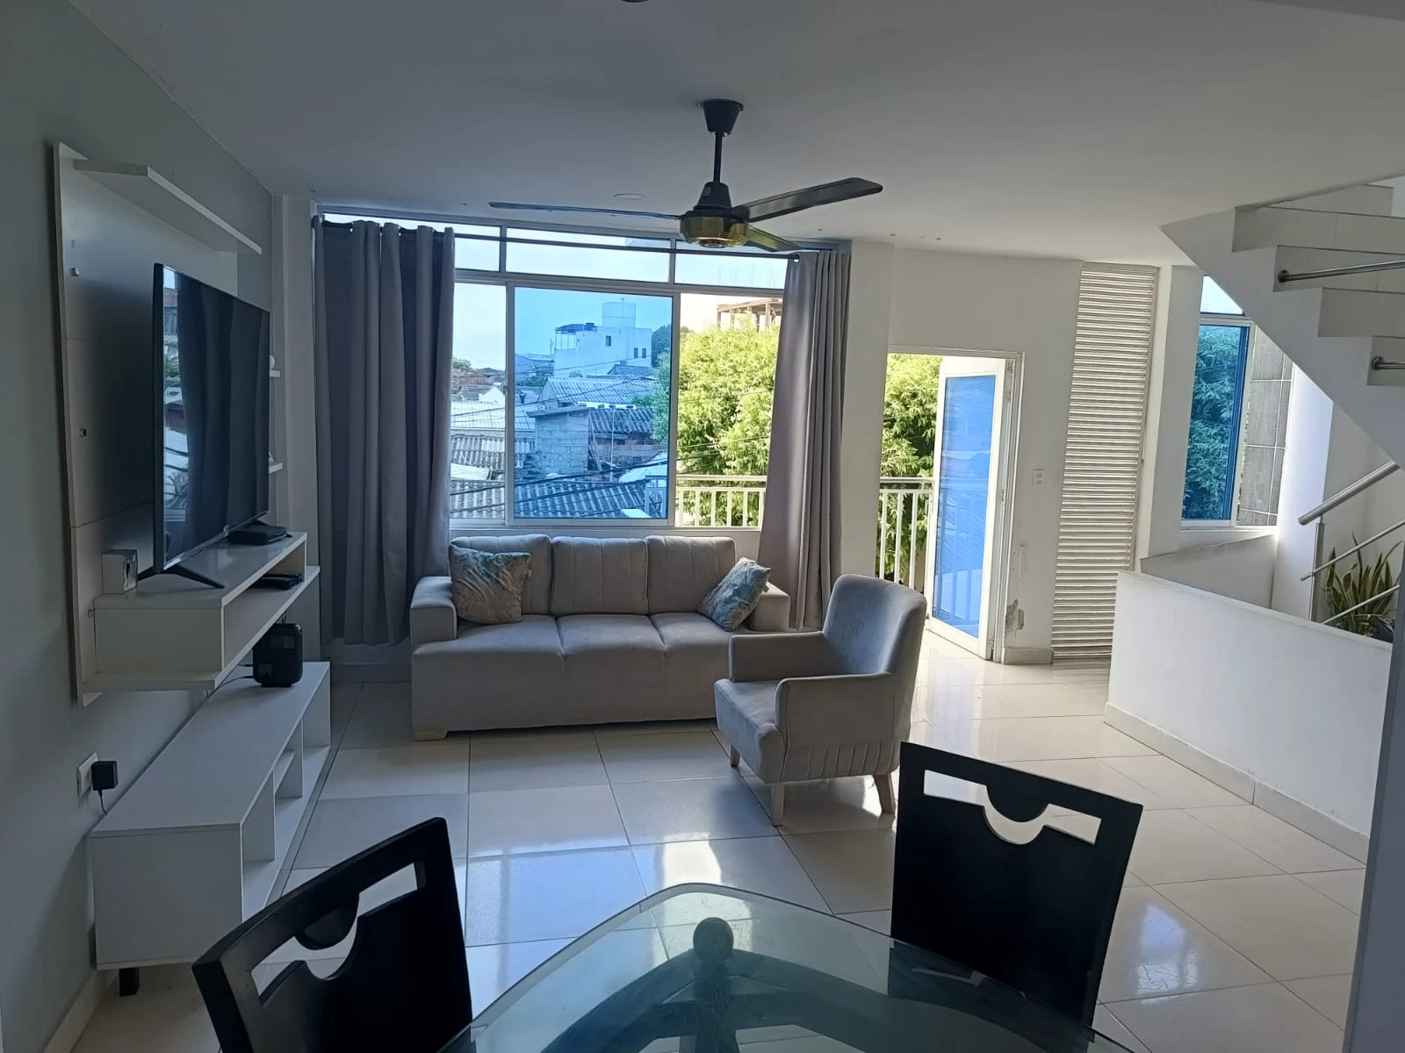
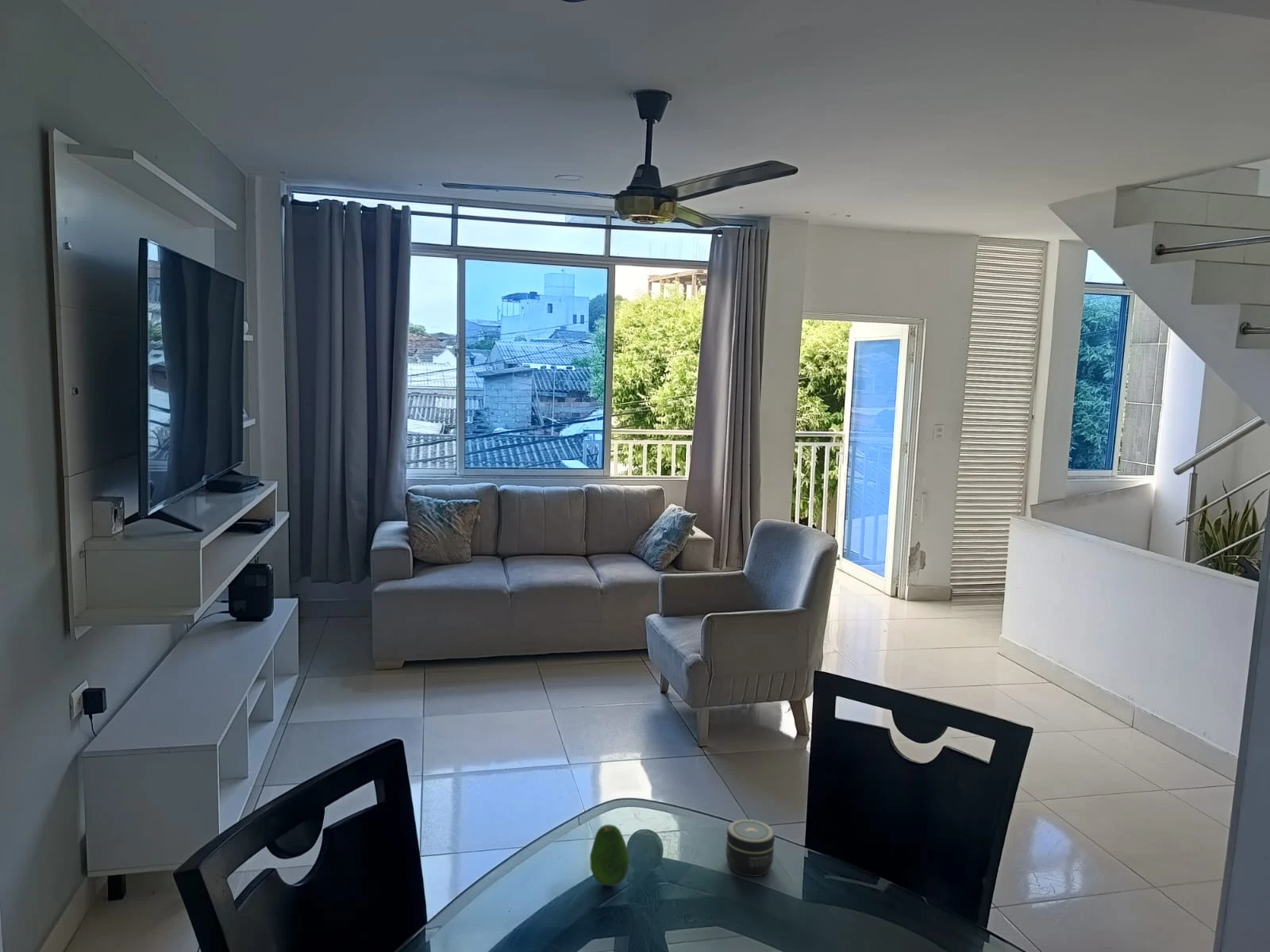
+ fruit [589,823,630,887]
+ jar [725,819,775,877]
